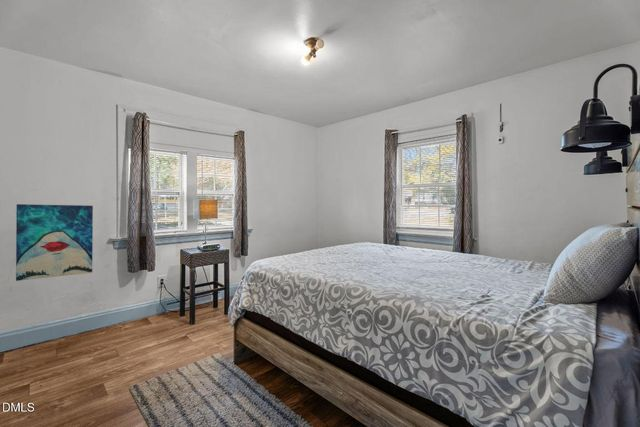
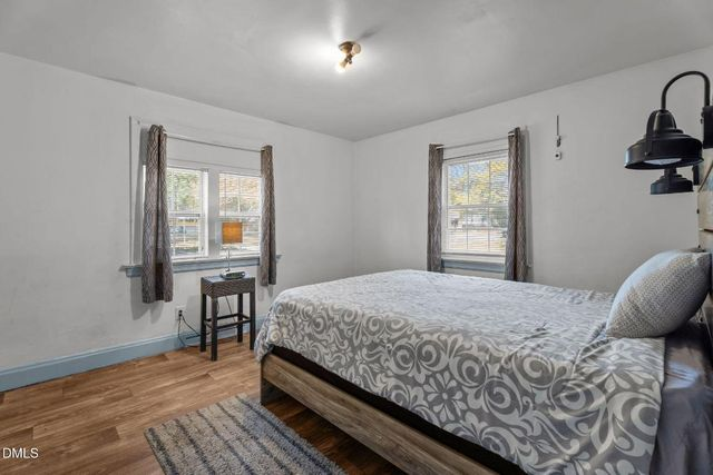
- wall art [15,203,94,282]
